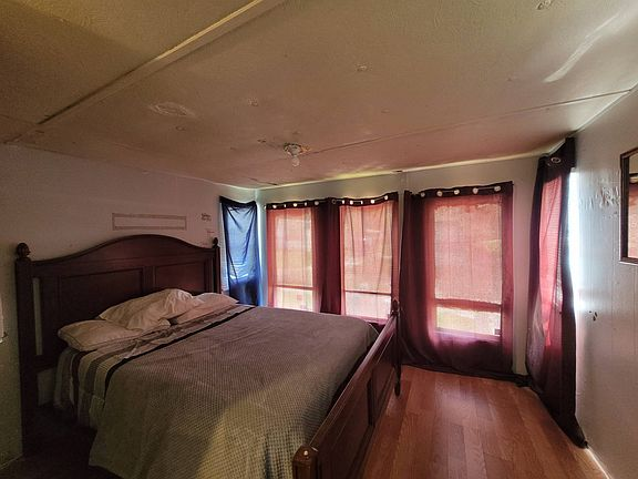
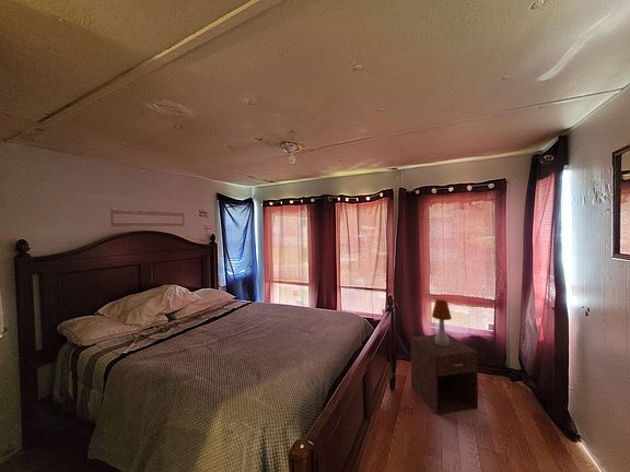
+ table lamp [431,298,453,346]
+ nightstand [409,332,479,416]
